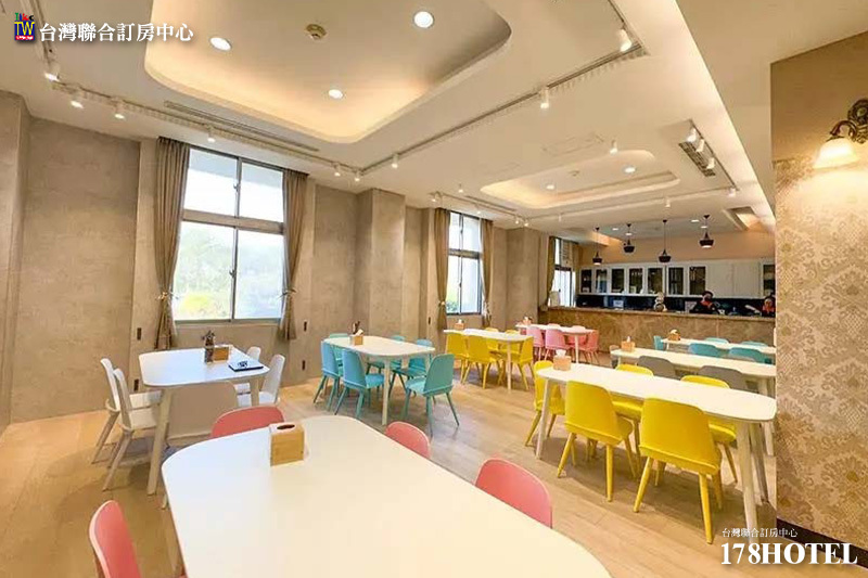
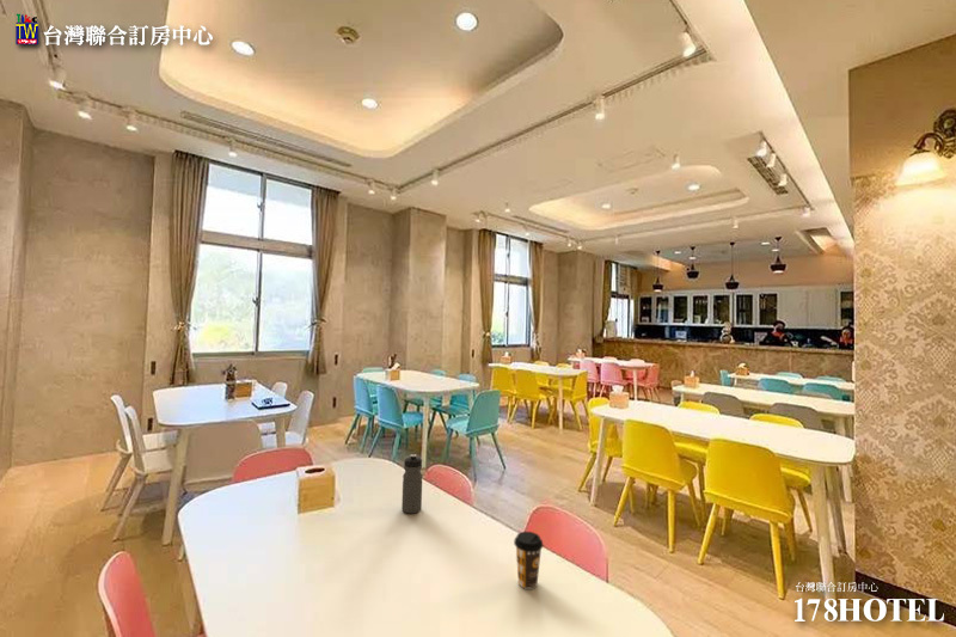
+ water bottle [400,453,423,515]
+ coffee cup [513,531,544,590]
